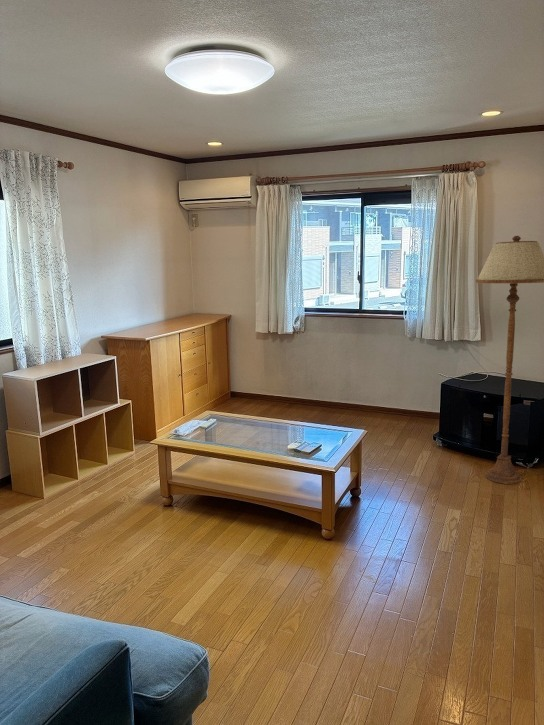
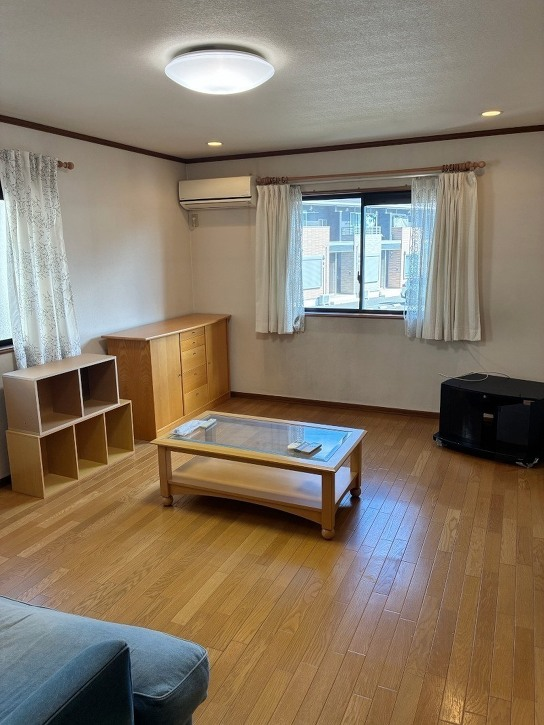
- floor lamp [475,235,544,485]
